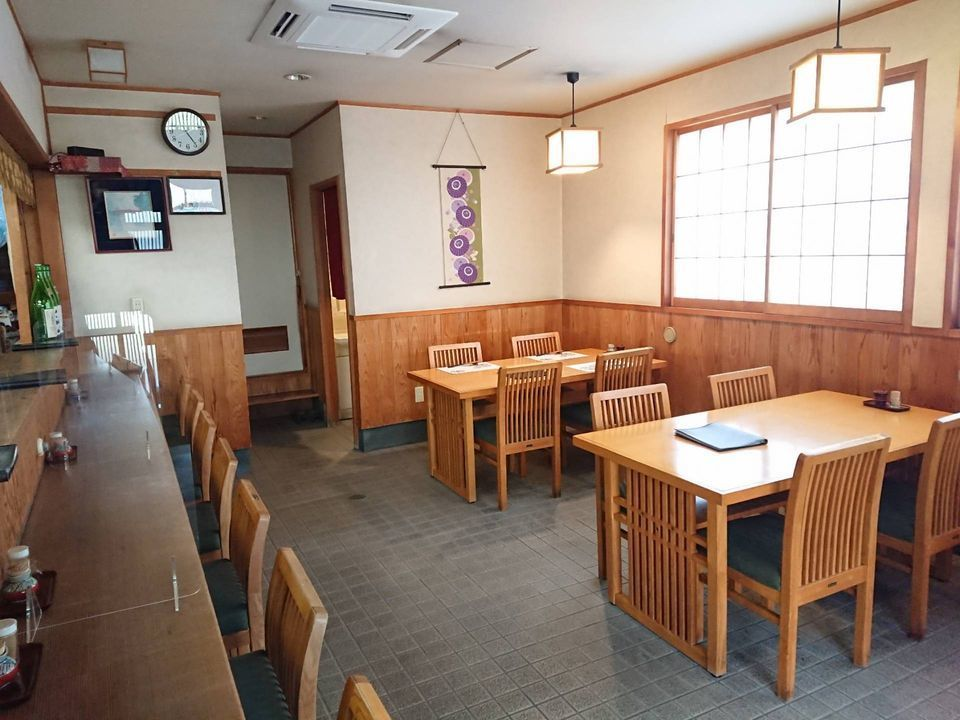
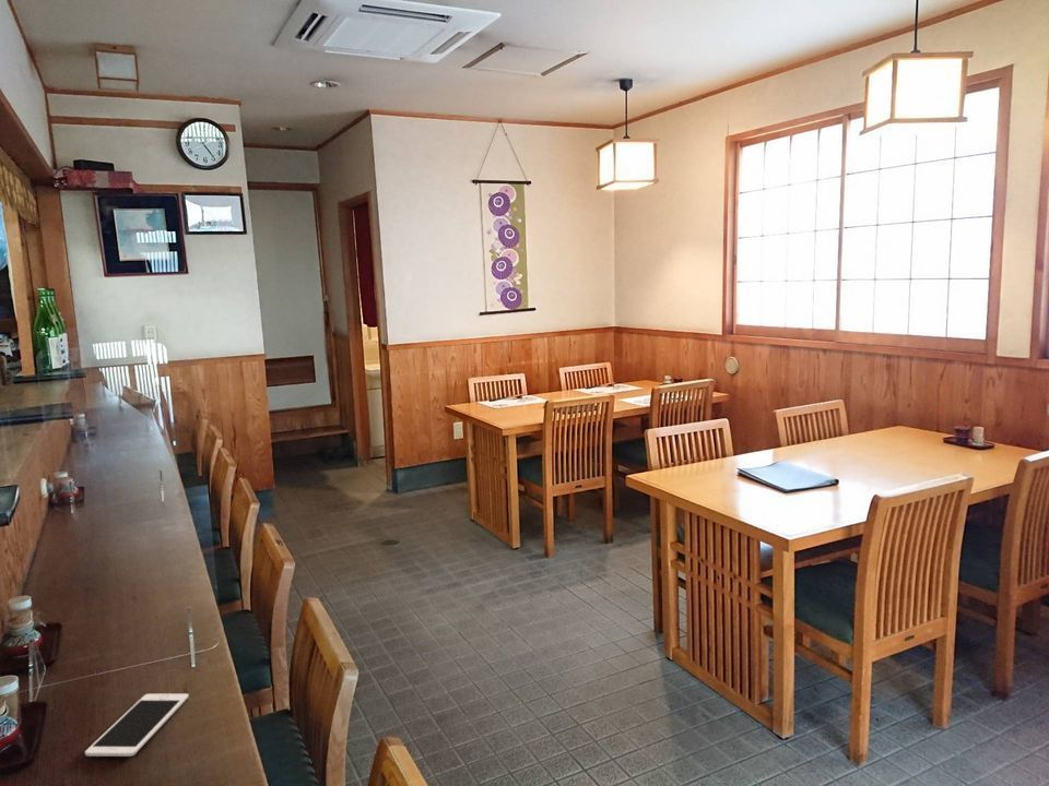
+ cell phone [84,693,190,758]
